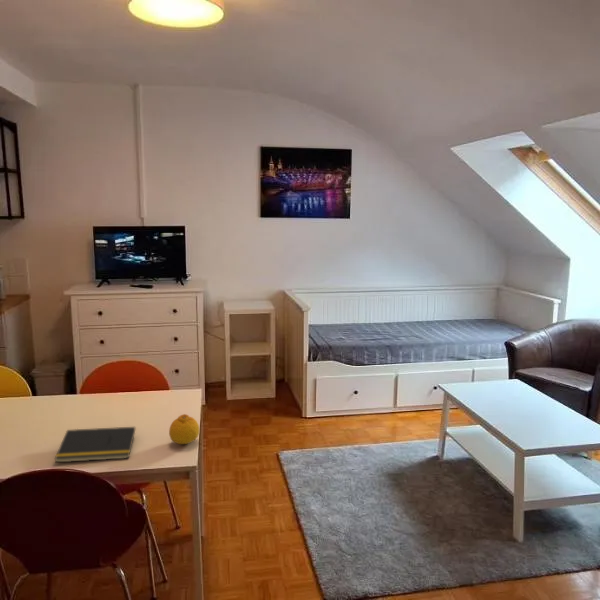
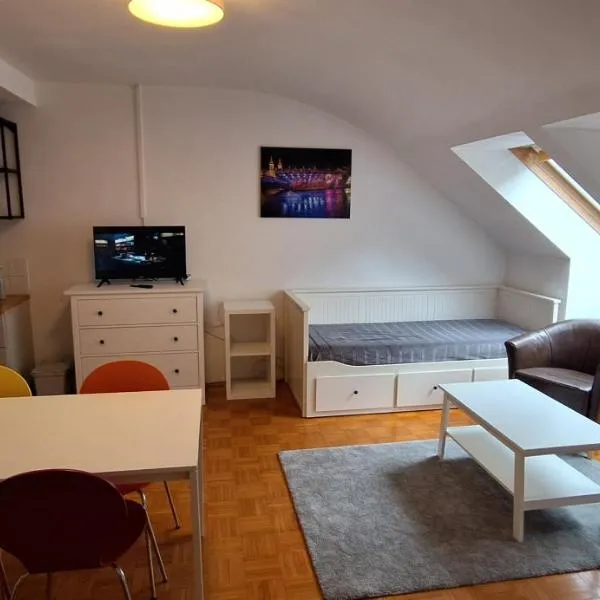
- notepad [54,426,136,463]
- fruit [168,413,200,445]
